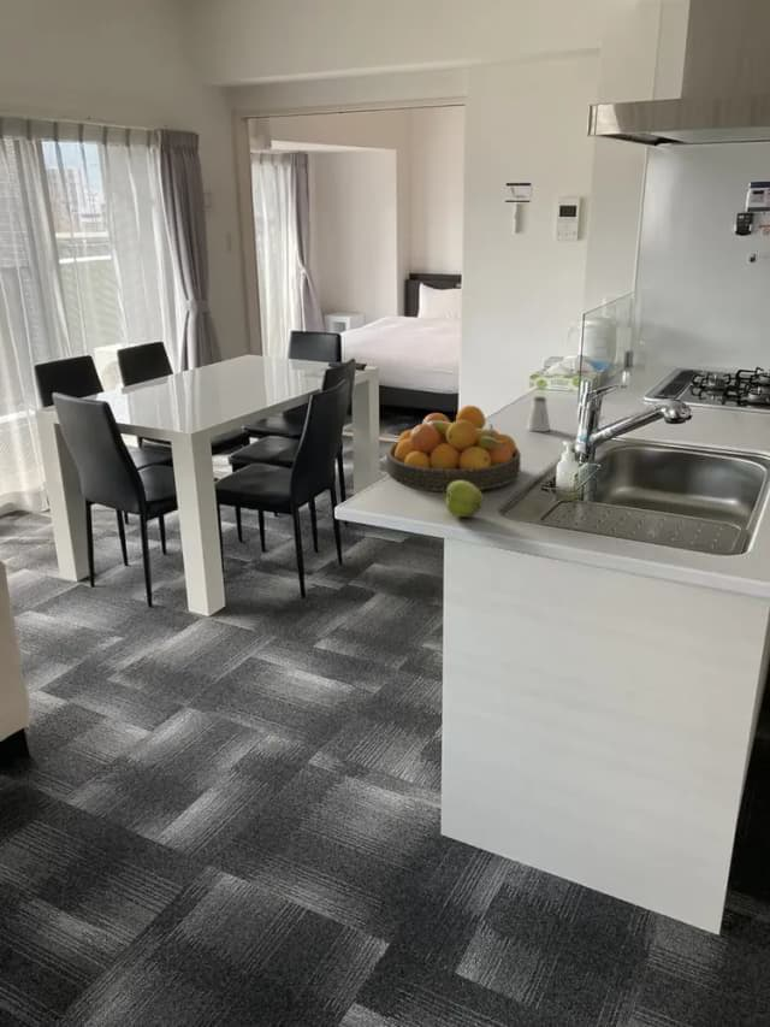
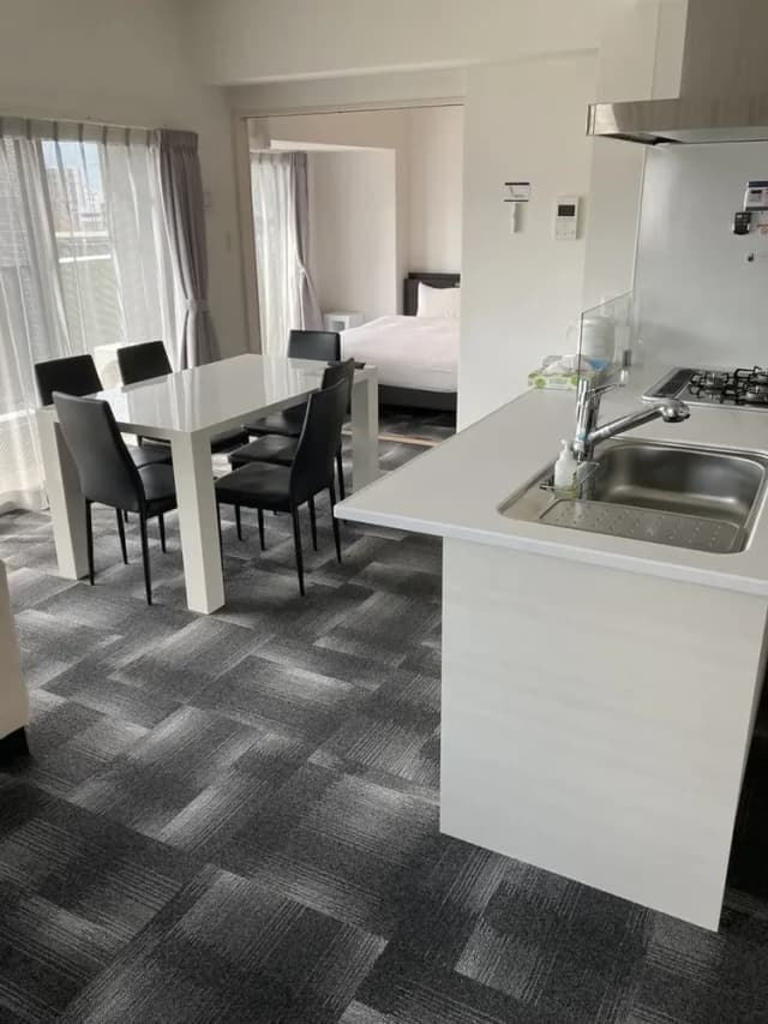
- apple [442,480,485,518]
- saltshaker [526,395,551,432]
- fruit bowl [385,405,522,492]
